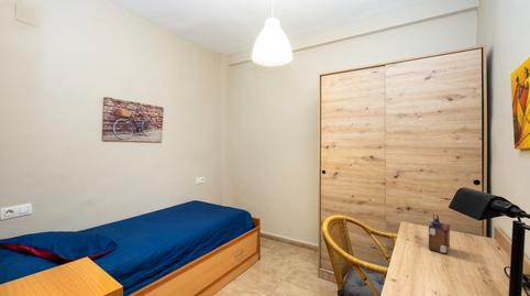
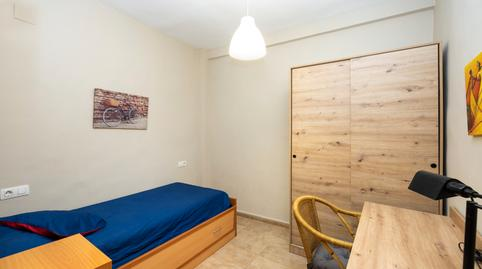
- desk organizer [428,213,451,255]
